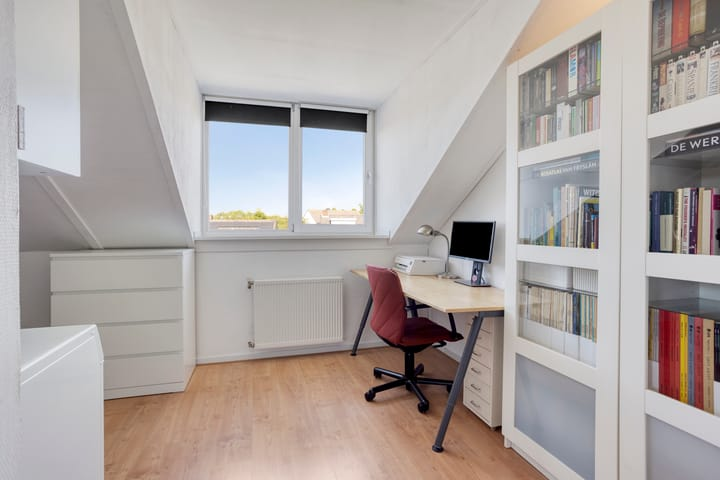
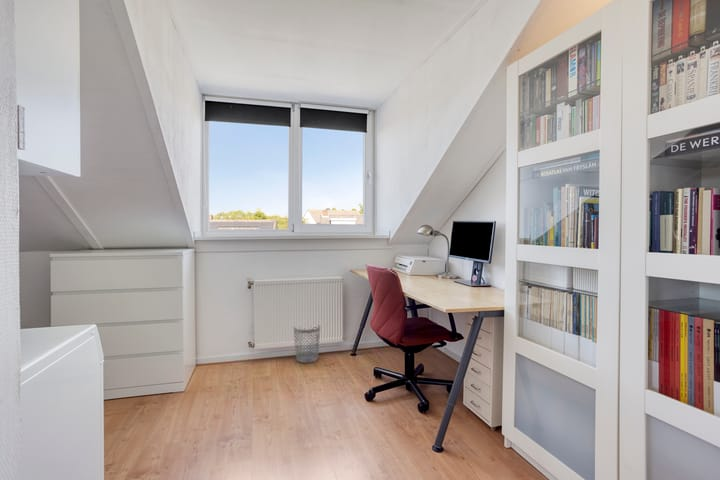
+ wastebasket [293,324,321,364]
